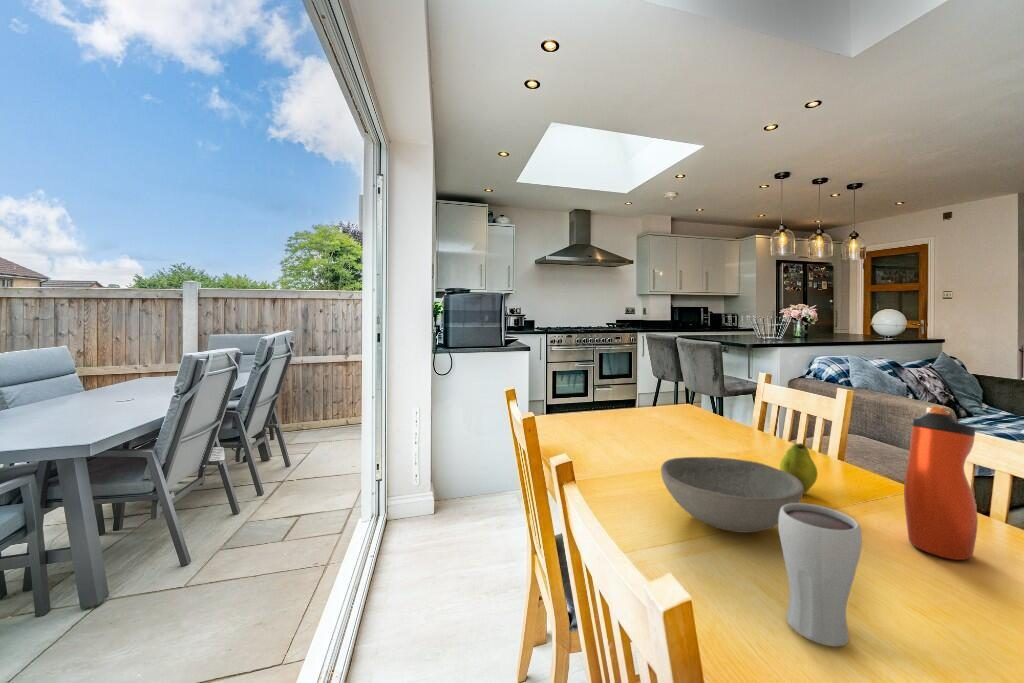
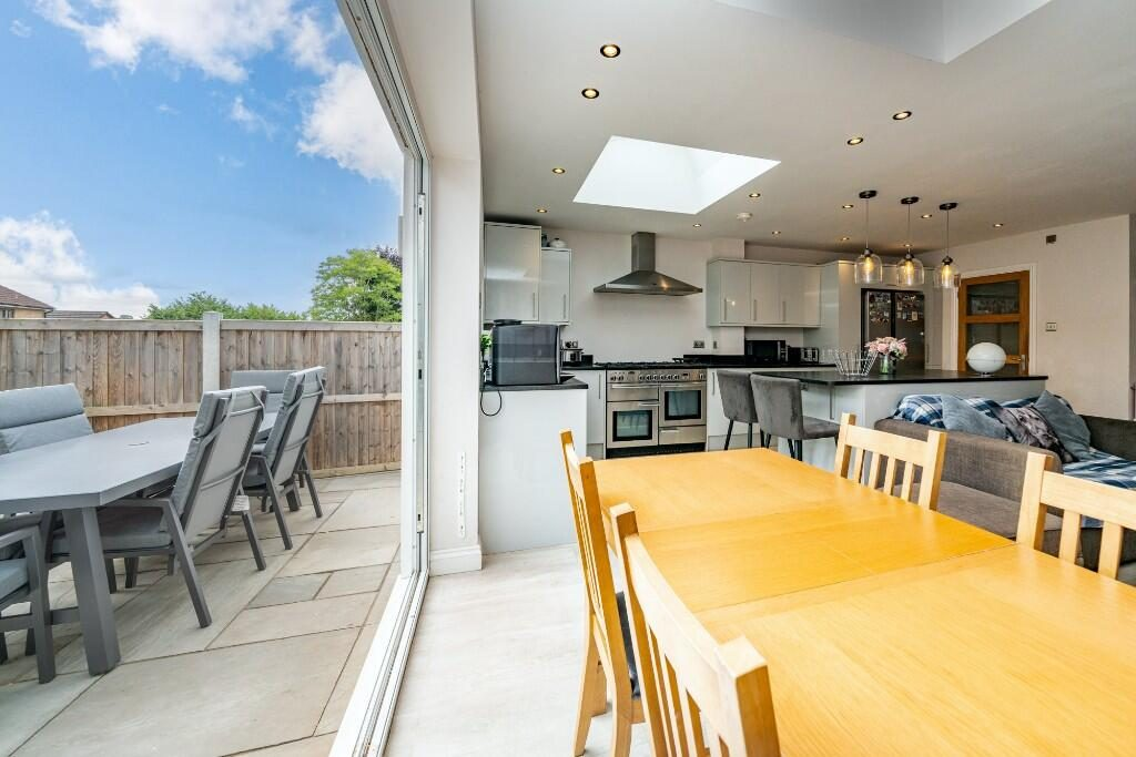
- fruit [779,442,819,495]
- drinking glass [777,502,863,648]
- water bottle [903,405,979,561]
- bowl [660,456,804,533]
